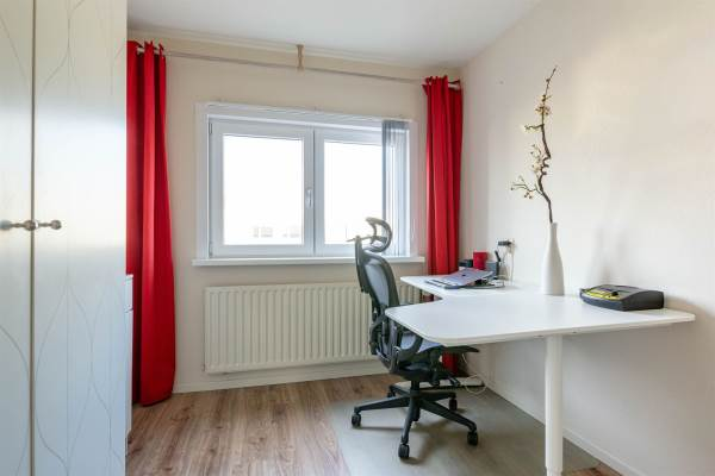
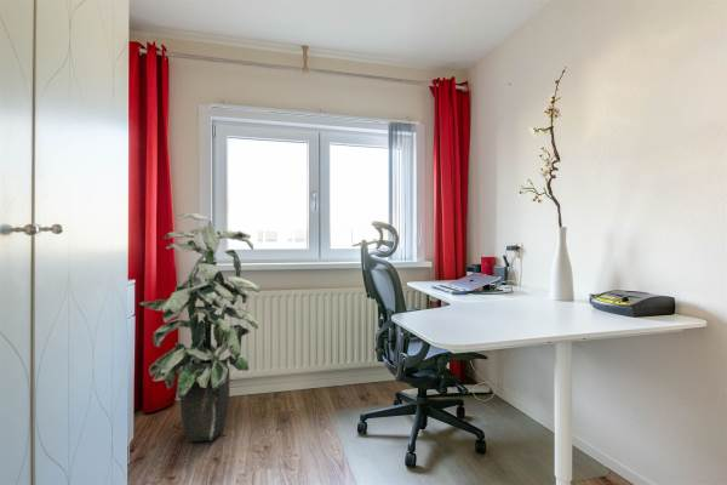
+ indoor plant [138,212,261,443]
